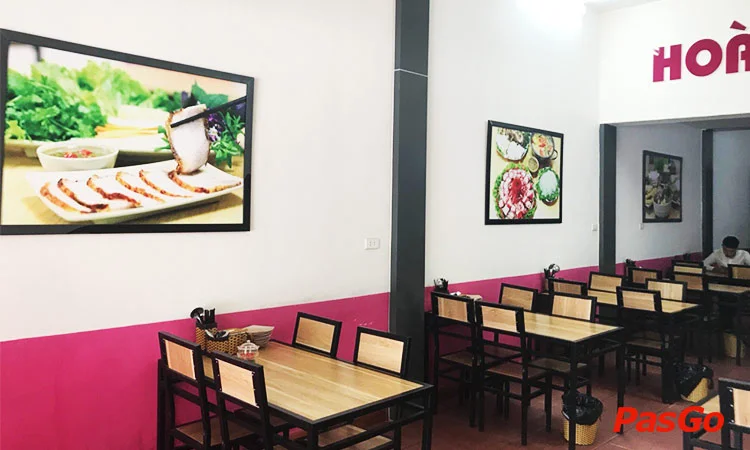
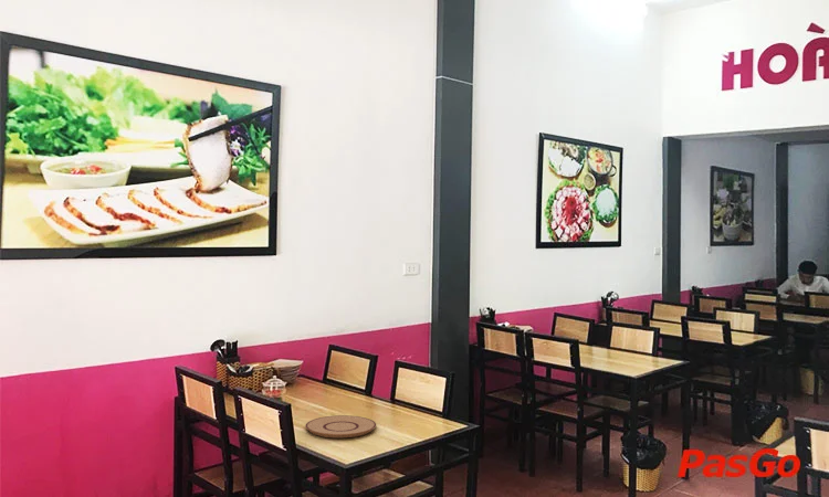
+ plate [304,414,377,438]
